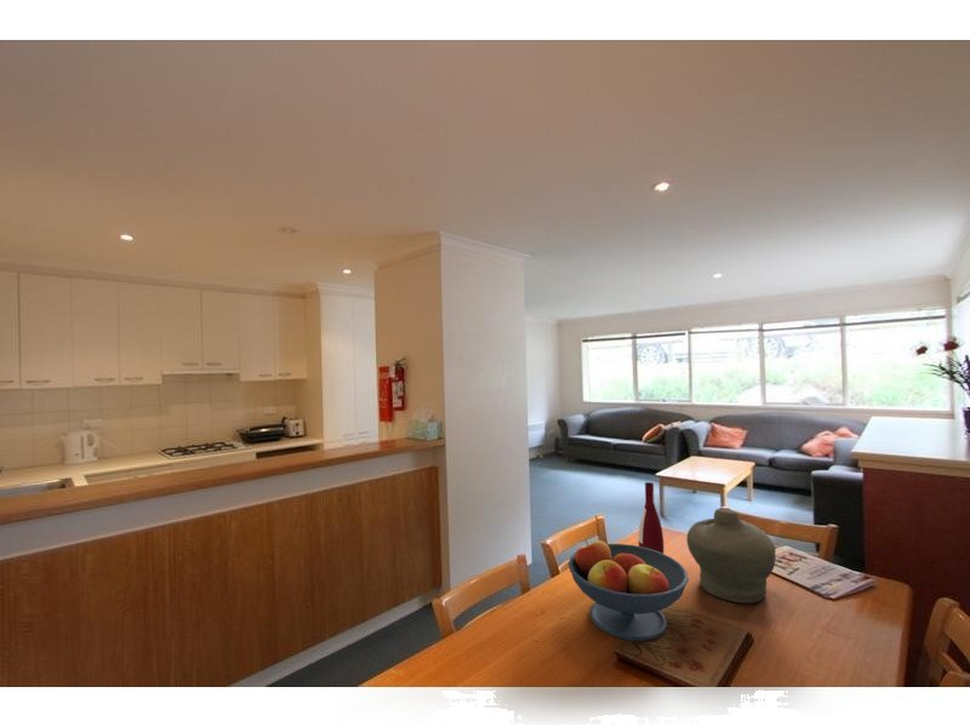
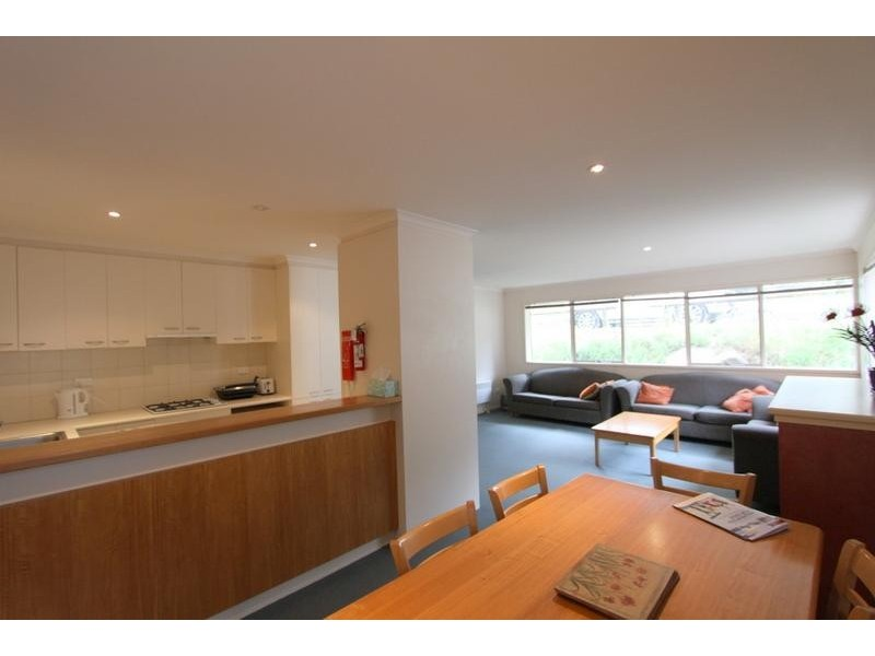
- jar [686,508,777,605]
- fruit bowl [567,539,690,642]
- alcohol [638,481,664,554]
